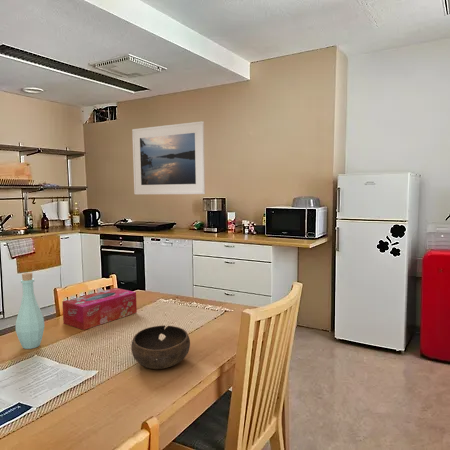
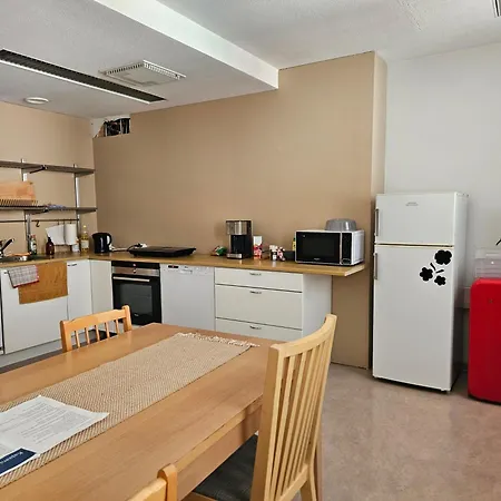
- bottle [15,272,45,350]
- tissue box [61,287,138,331]
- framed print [131,120,206,195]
- bowl [130,324,191,370]
